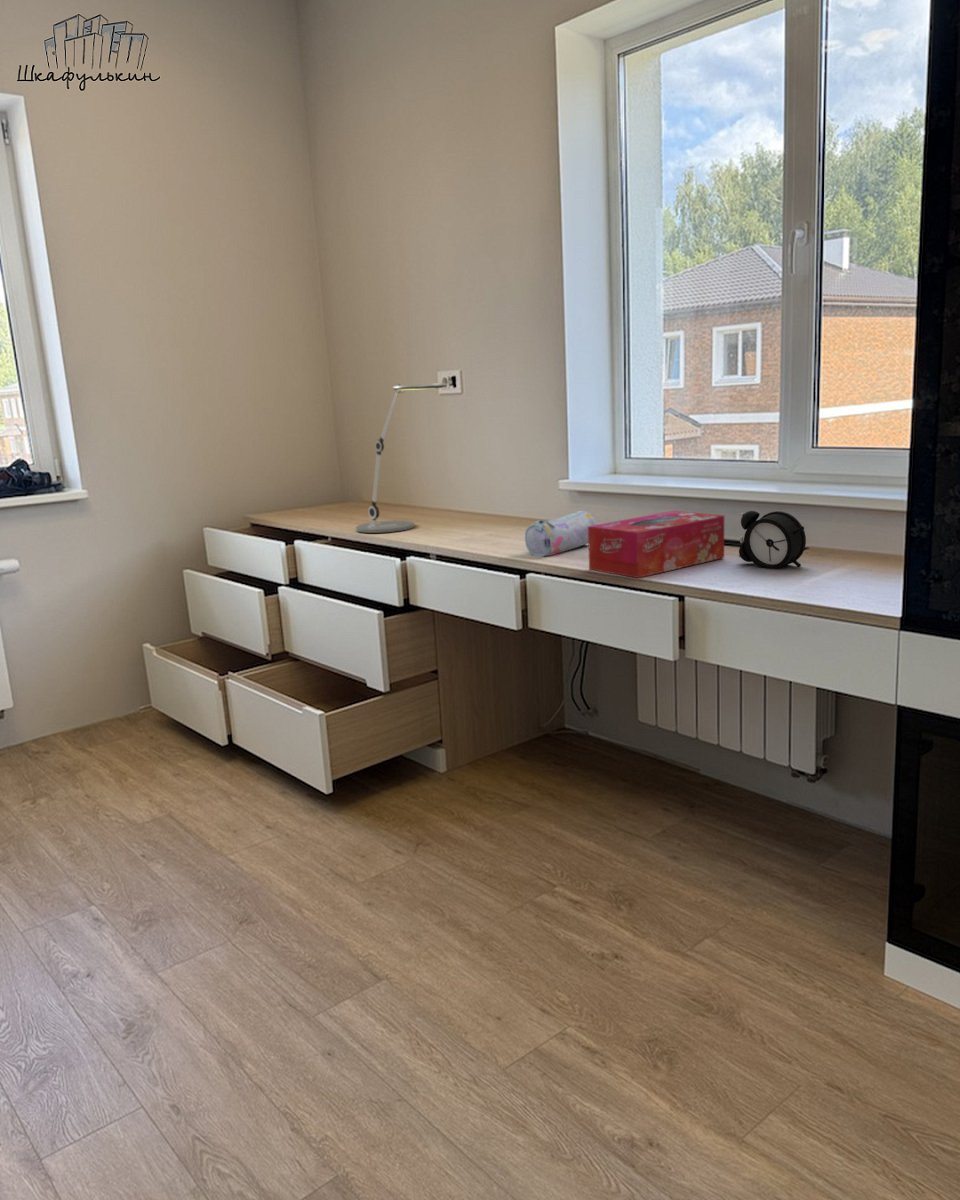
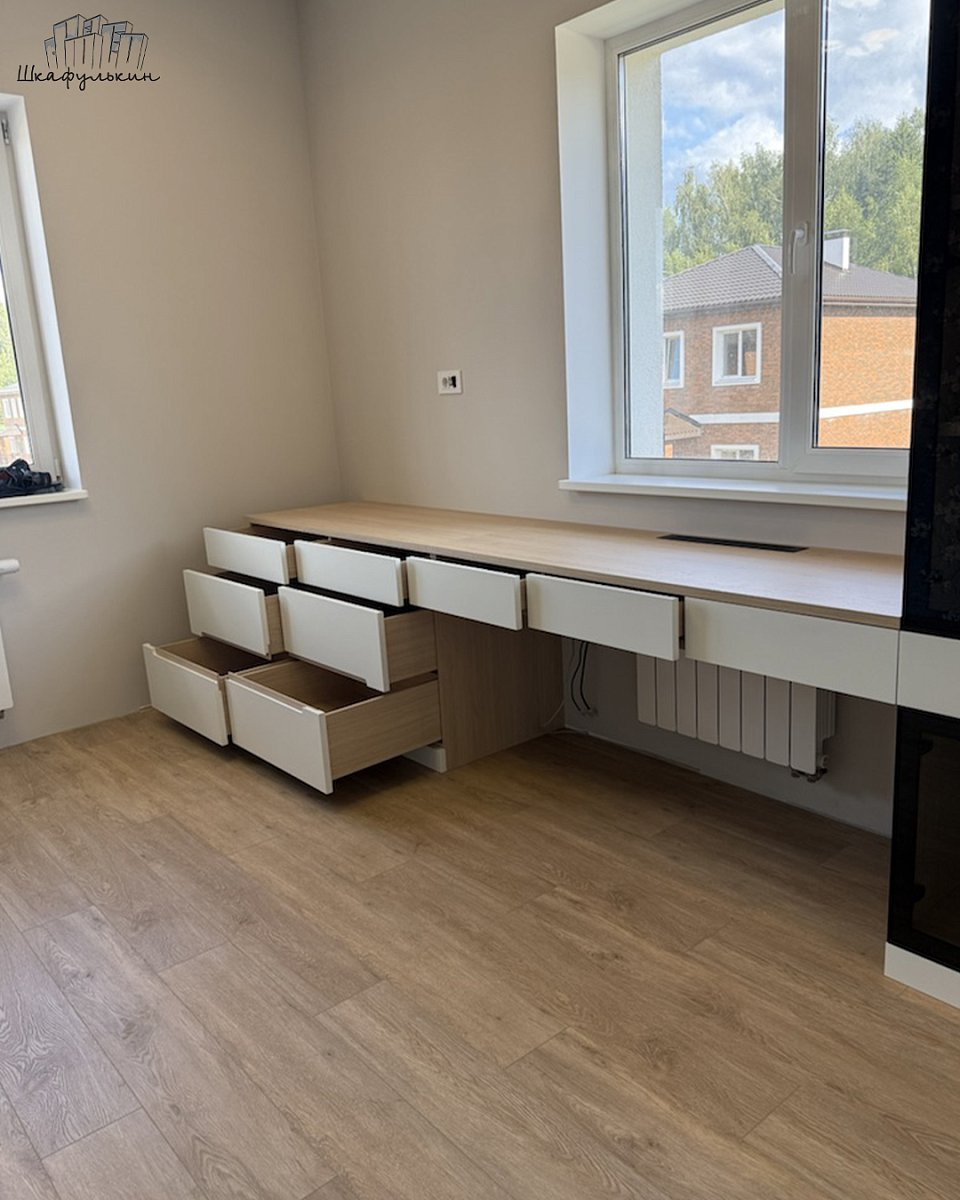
- alarm clock [738,510,807,570]
- tissue box [588,510,725,579]
- pencil case [524,510,597,557]
- desk lamp [355,382,448,534]
